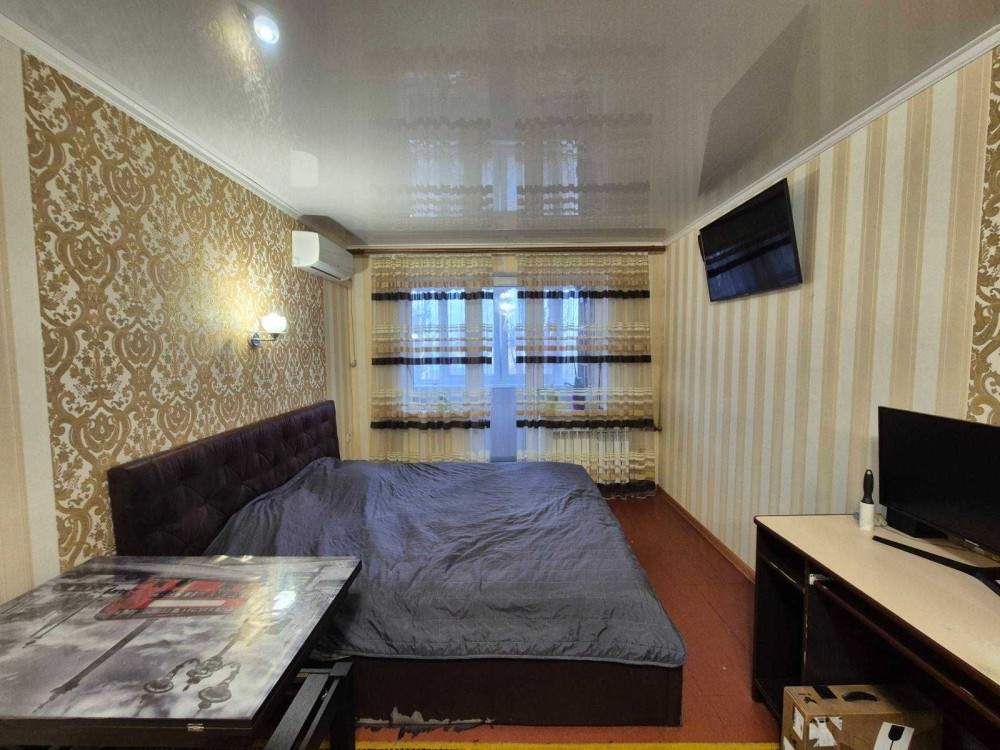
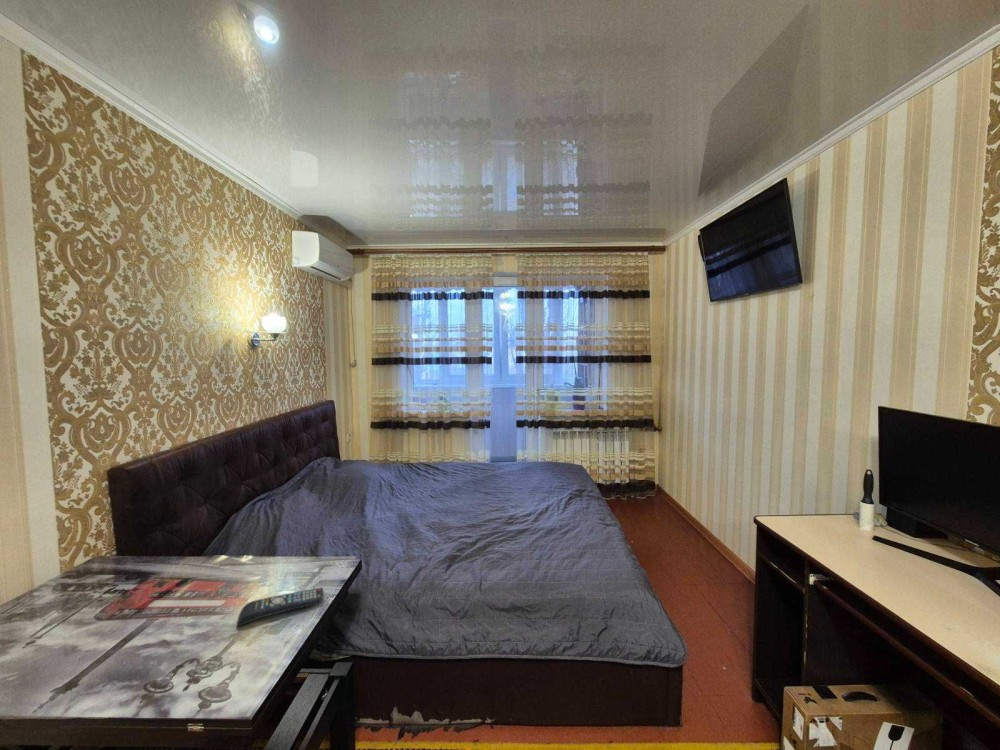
+ remote control [235,587,325,628]
